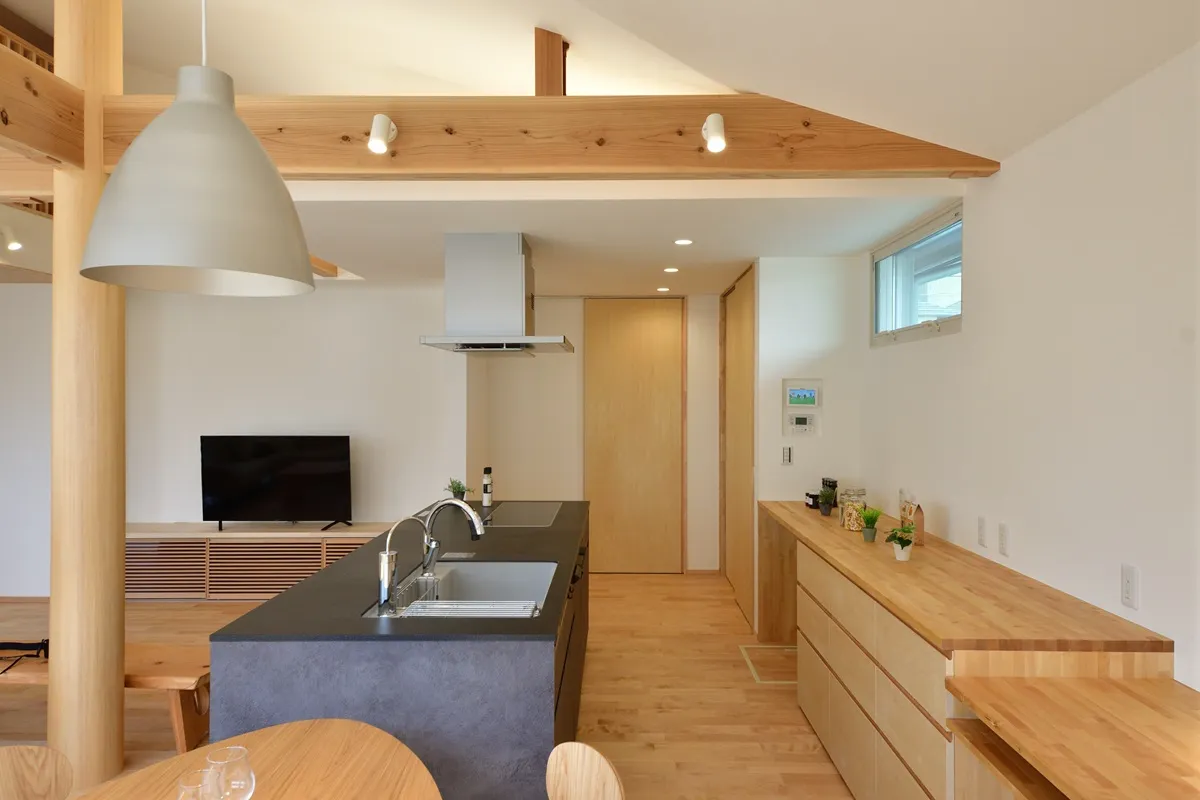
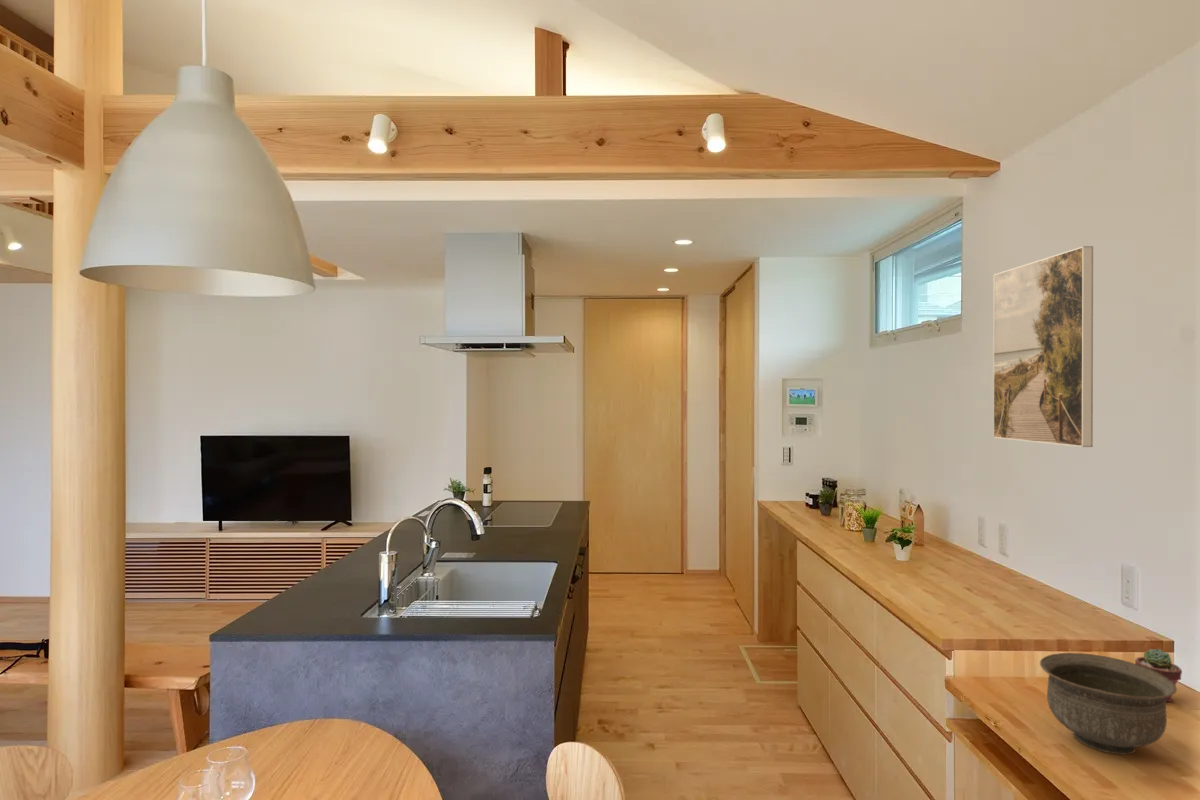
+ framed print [992,245,1094,448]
+ potted succulent [1134,648,1183,703]
+ bowl [1039,652,1178,755]
